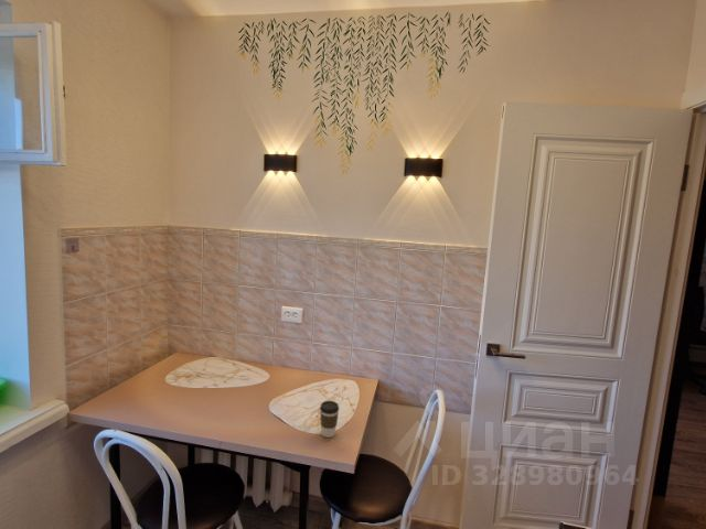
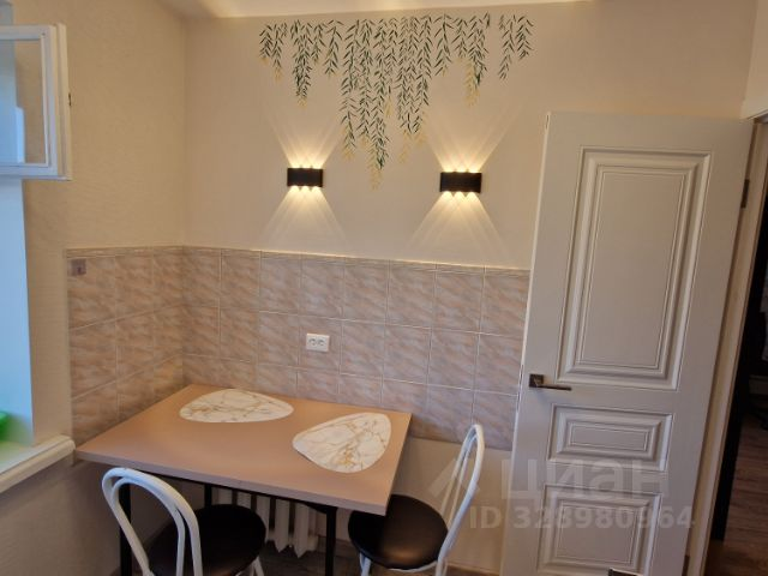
- coffee cup [319,400,340,439]
